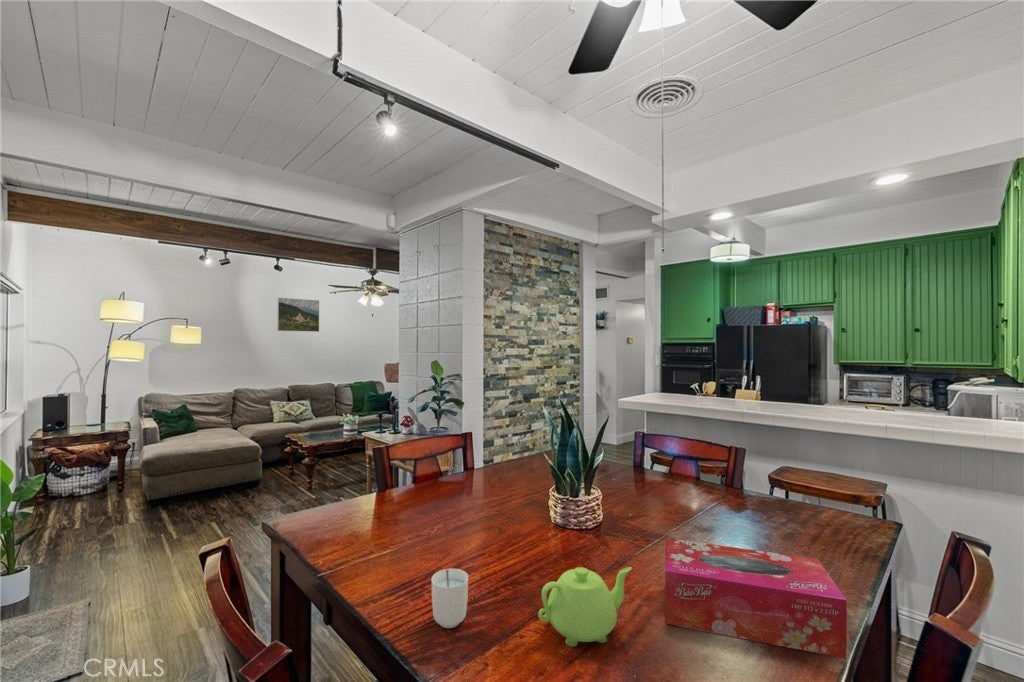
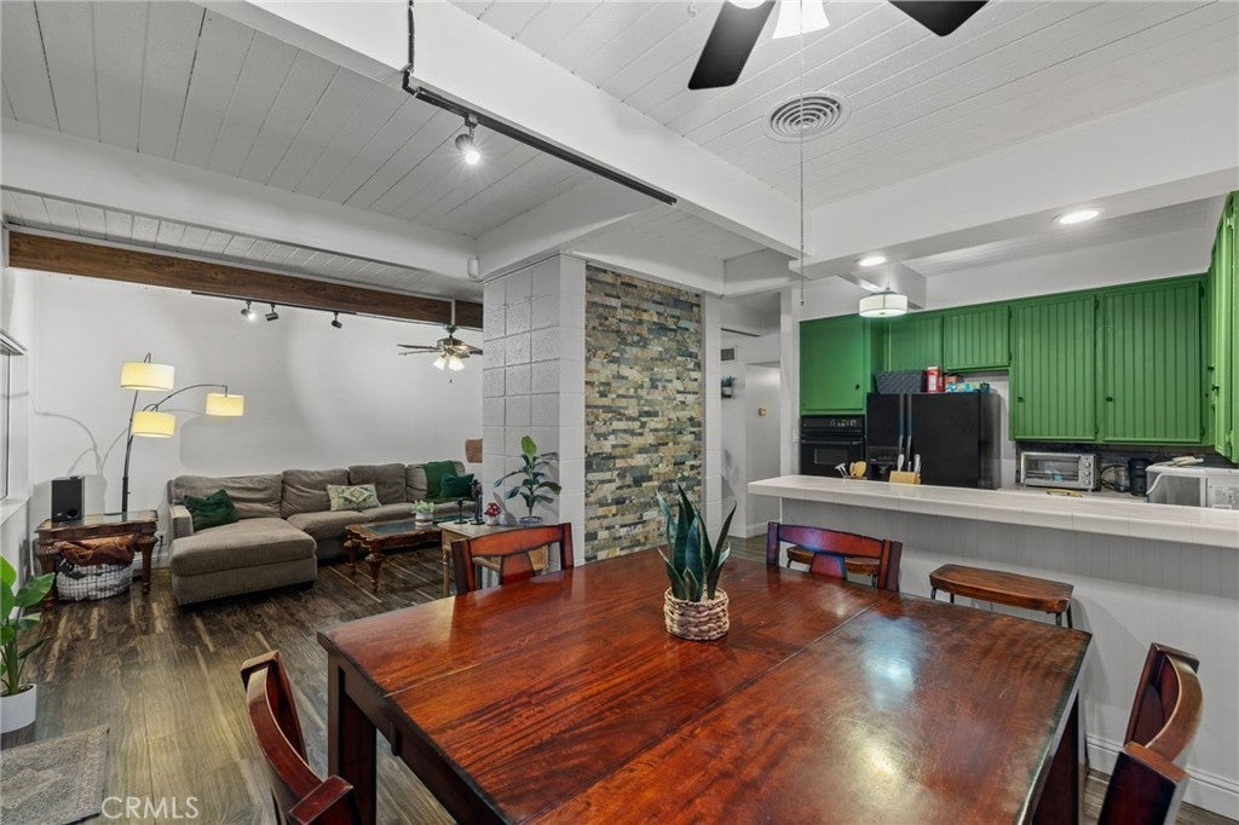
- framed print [276,297,320,333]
- cup [431,568,469,629]
- teapot [537,566,633,648]
- tissue box [664,537,848,660]
